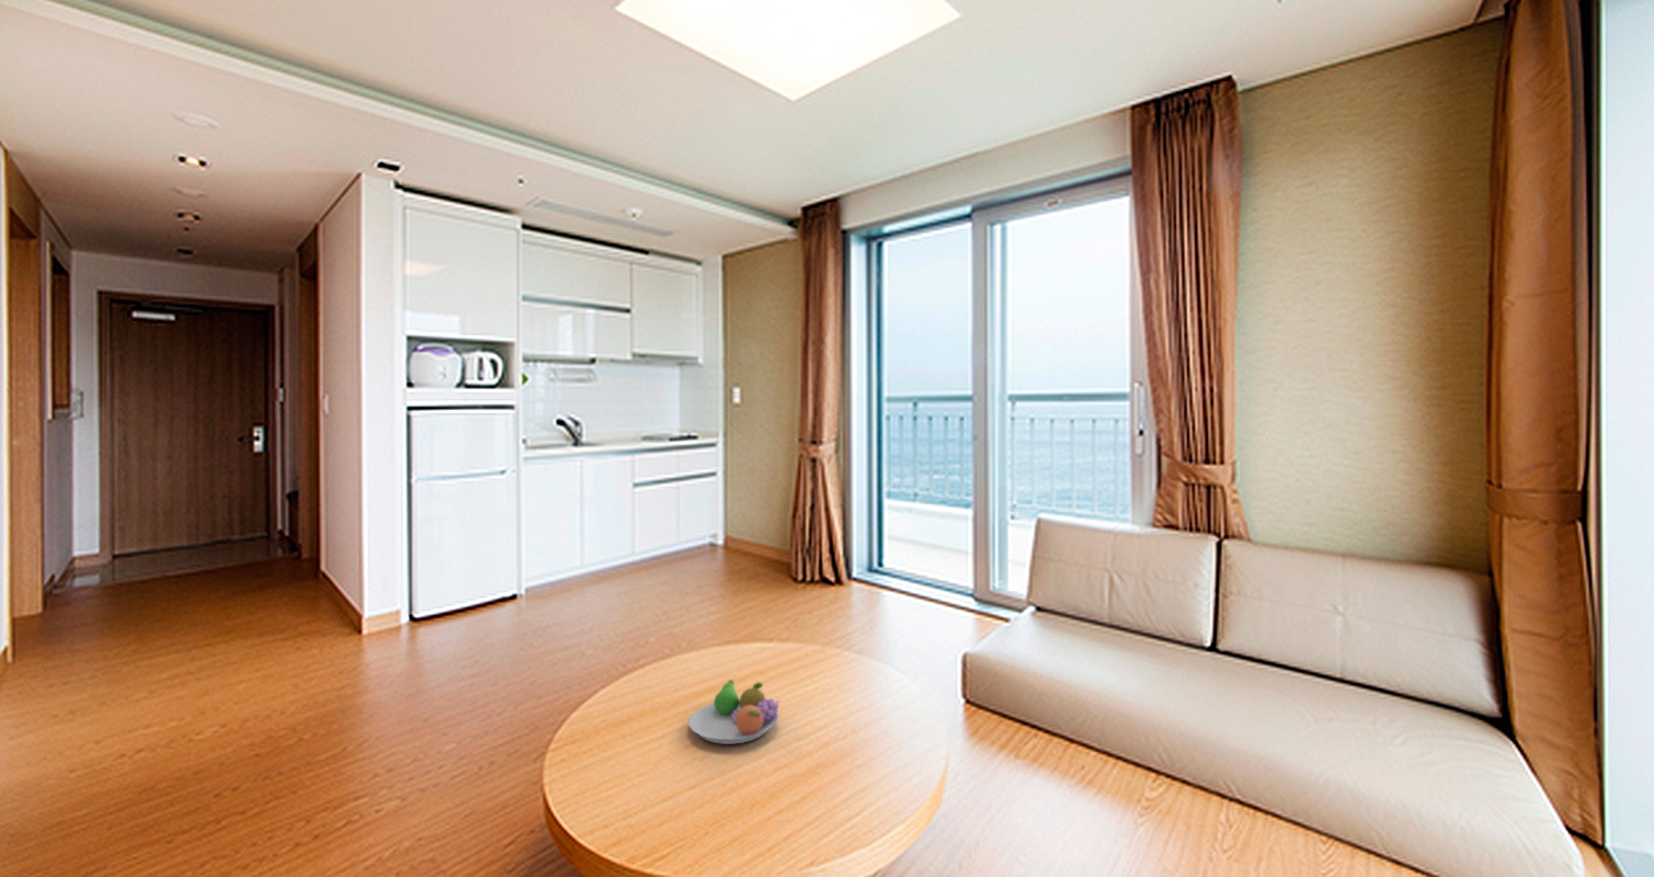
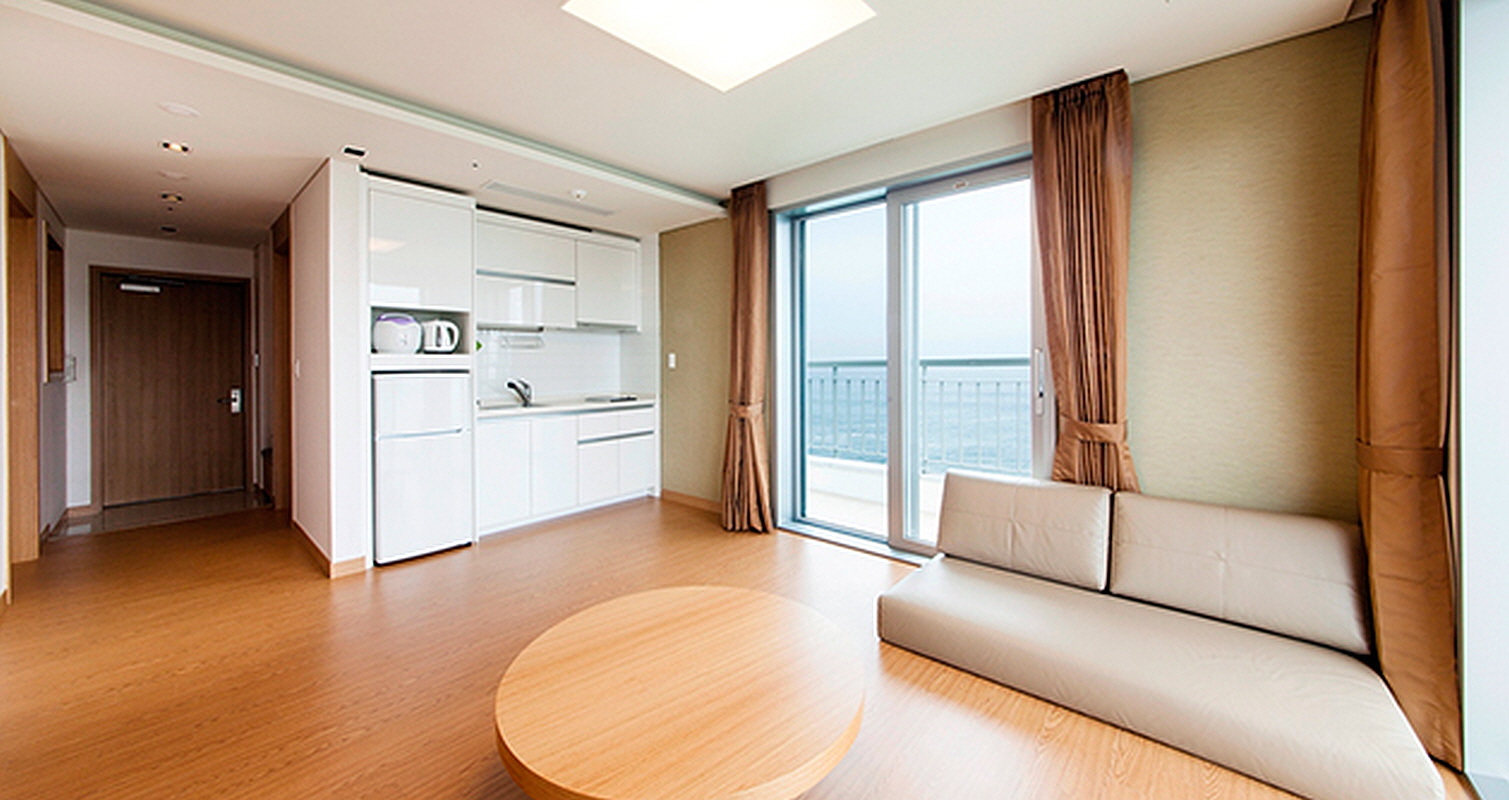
- fruit bowl [687,679,779,745]
